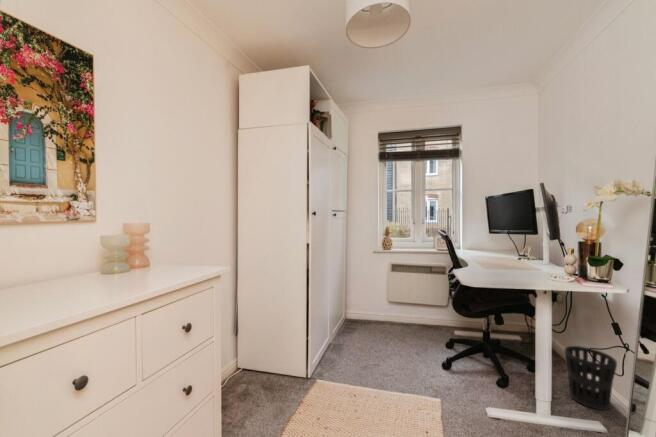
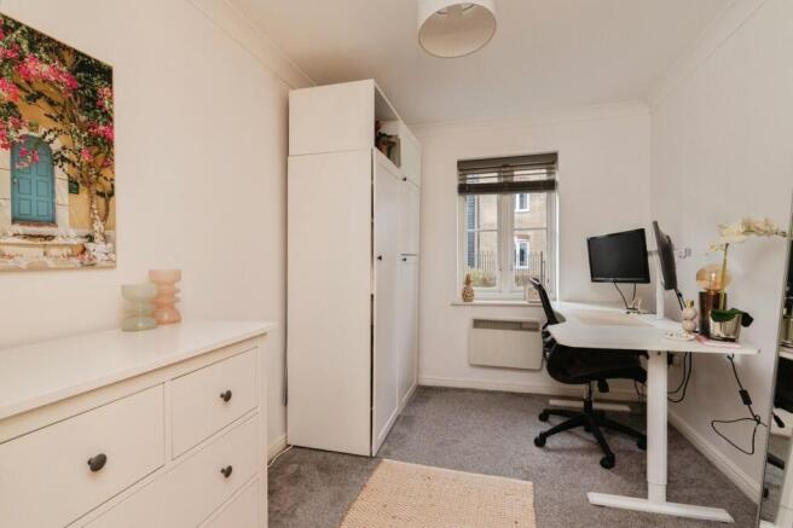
- wastebasket [564,345,618,411]
